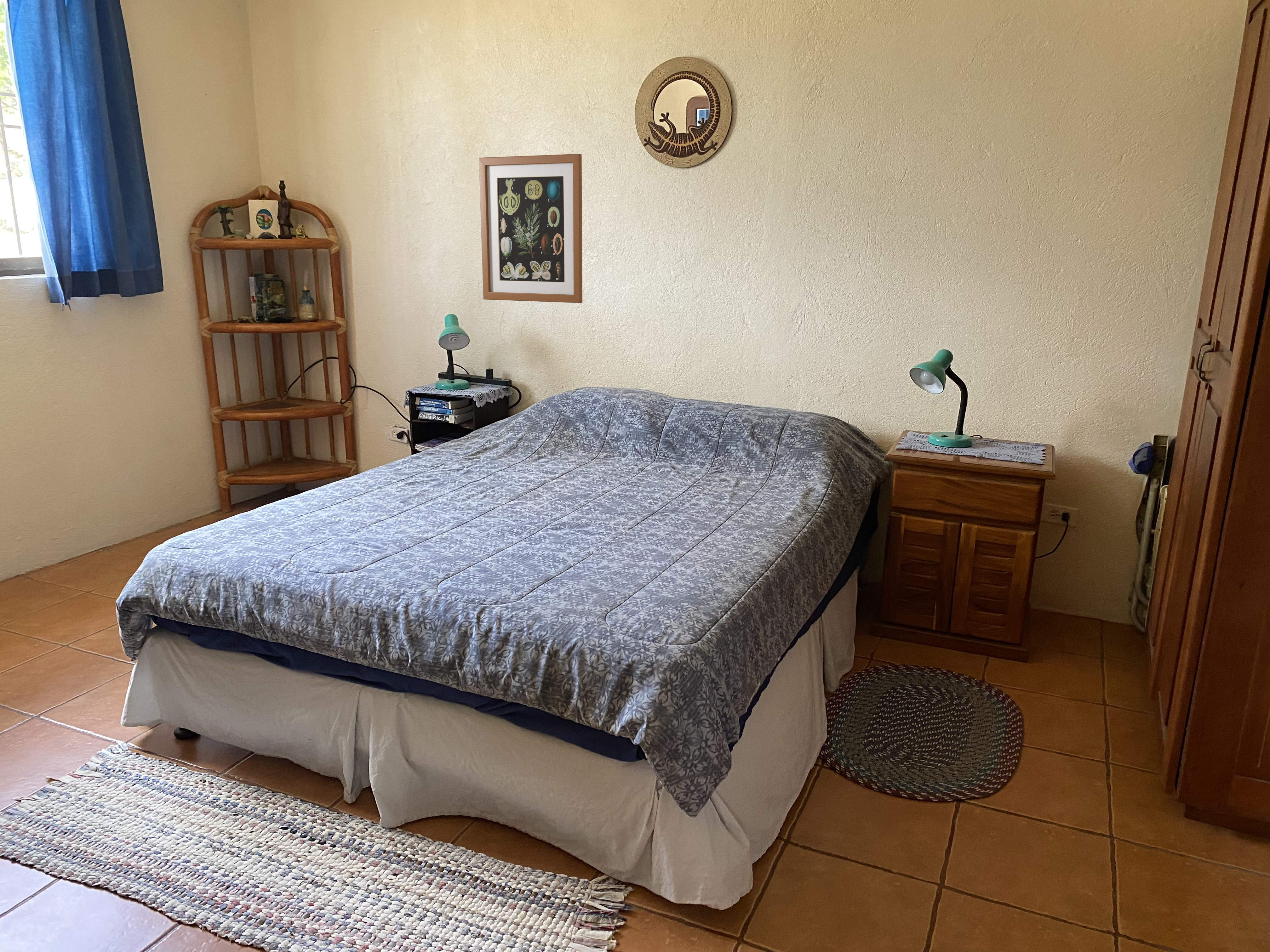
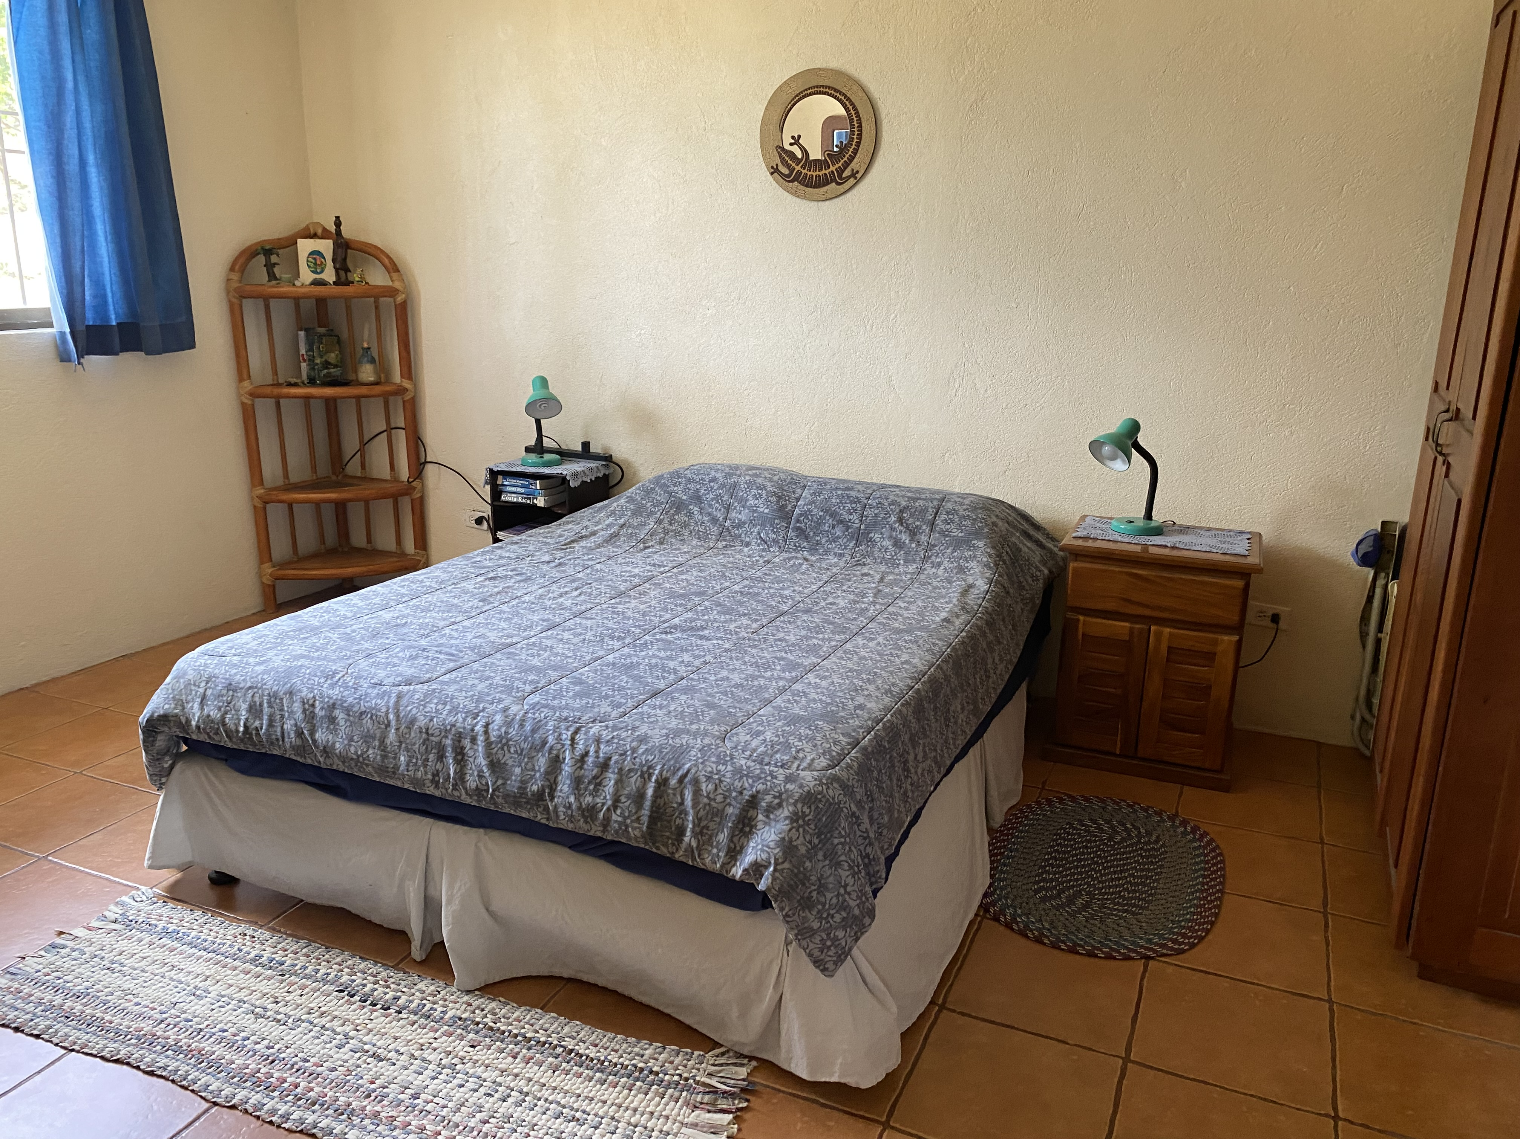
- wall art [478,154,583,303]
